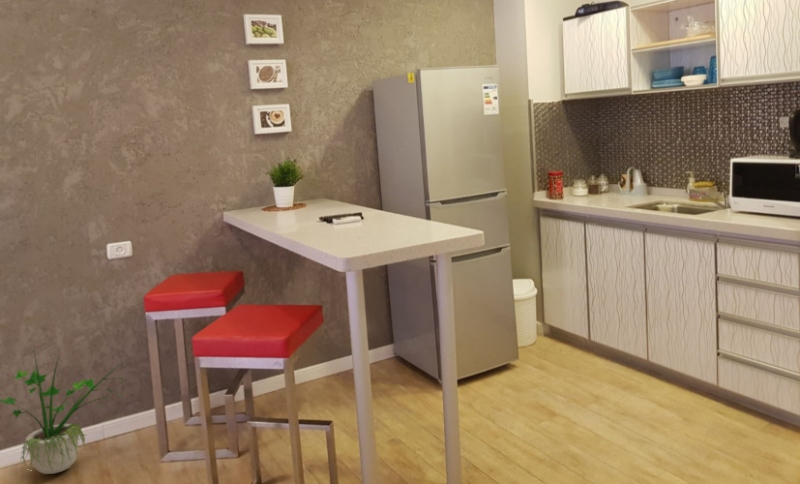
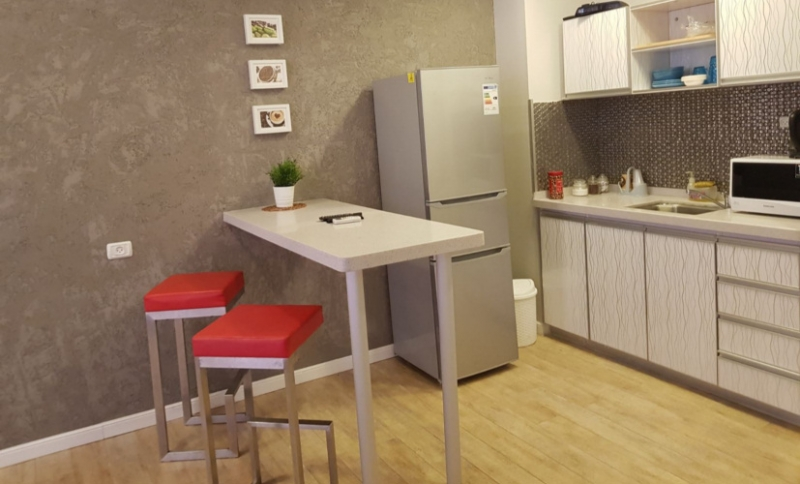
- potted plant [0,346,130,475]
